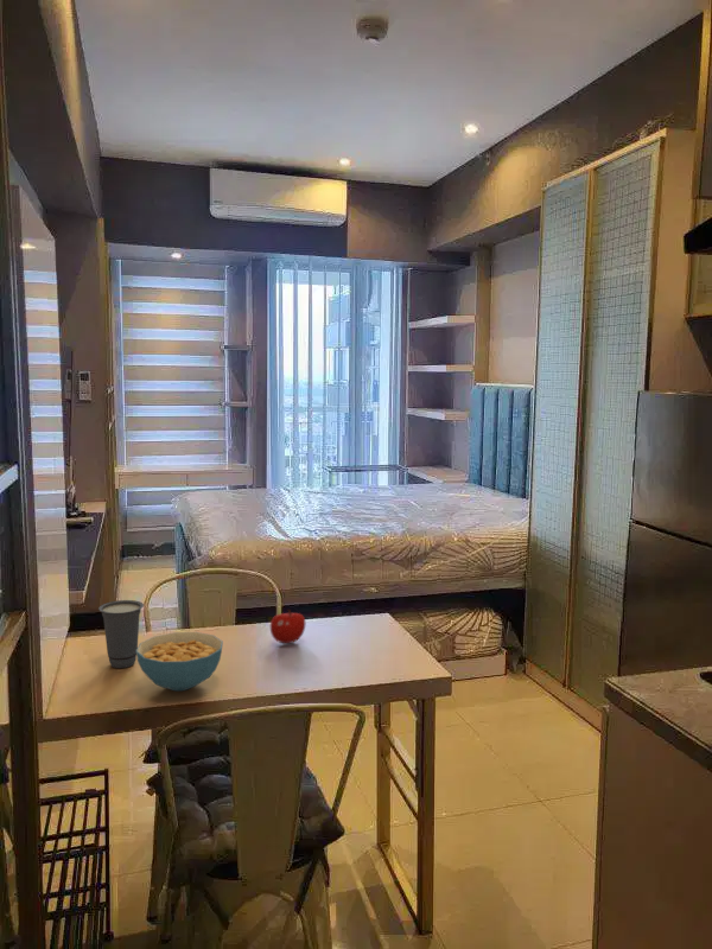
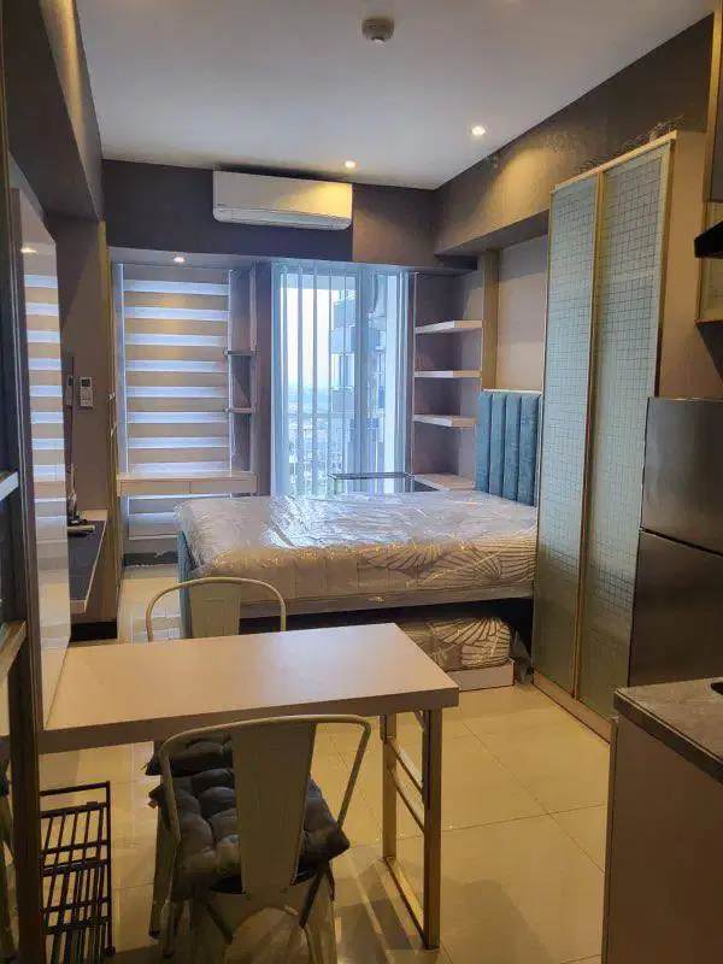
- fruit [269,609,306,644]
- cup [97,599,145,669]
- cereal bowl [136,631,224,692]
